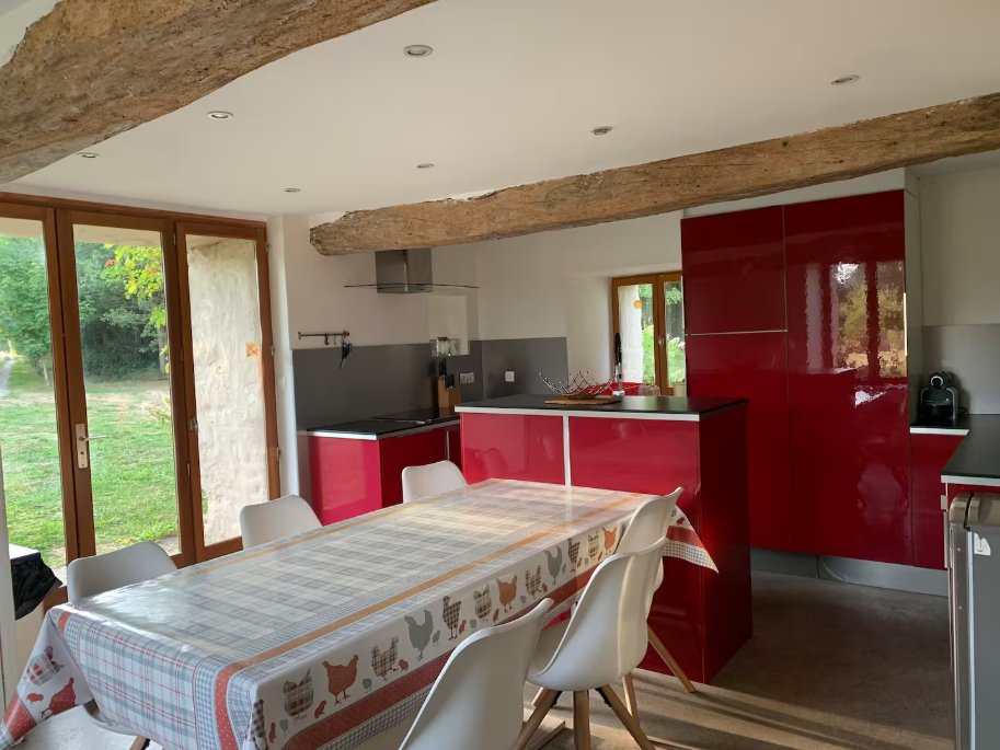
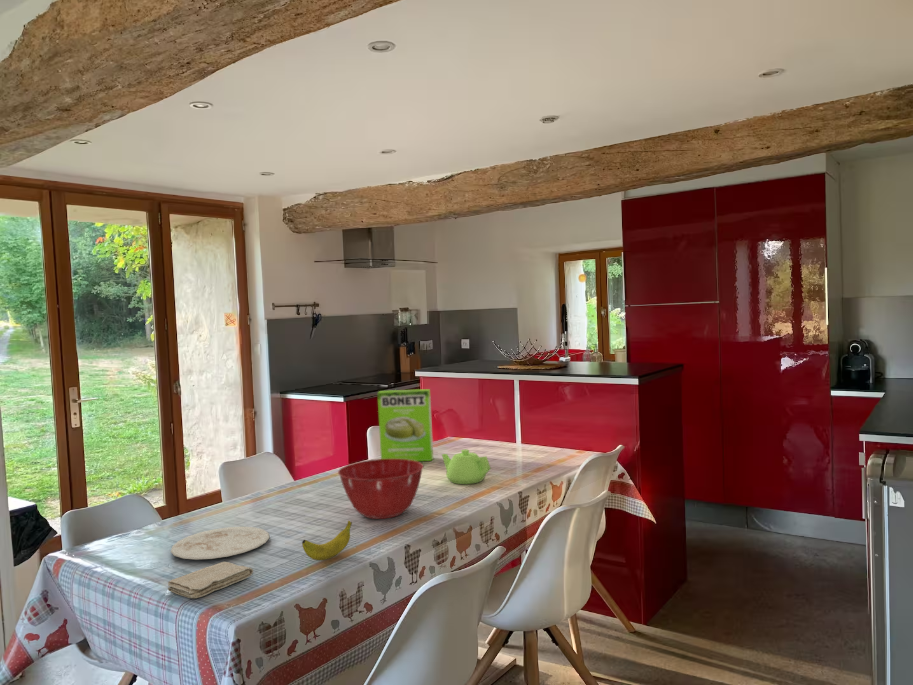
+ teapot [441,448,492,485]
+ mixing bowl [337,458,425,520]
+ plate [170,526,270,560]
+ washcloth [167,561,254,599]
+ cake mix box [376,388,434,462]
+ banana [301,520,353,561]
